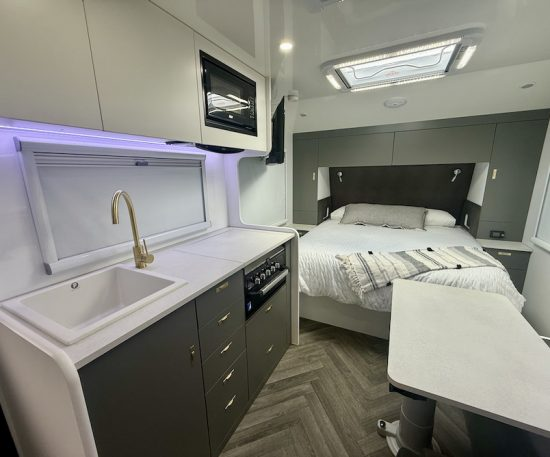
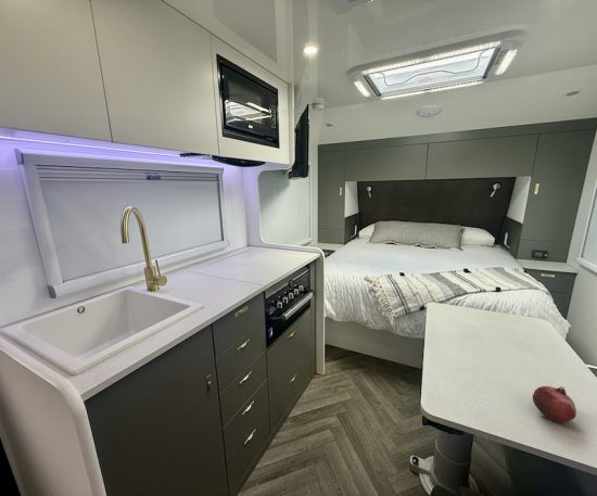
+ fruit [532,385,577,423]
